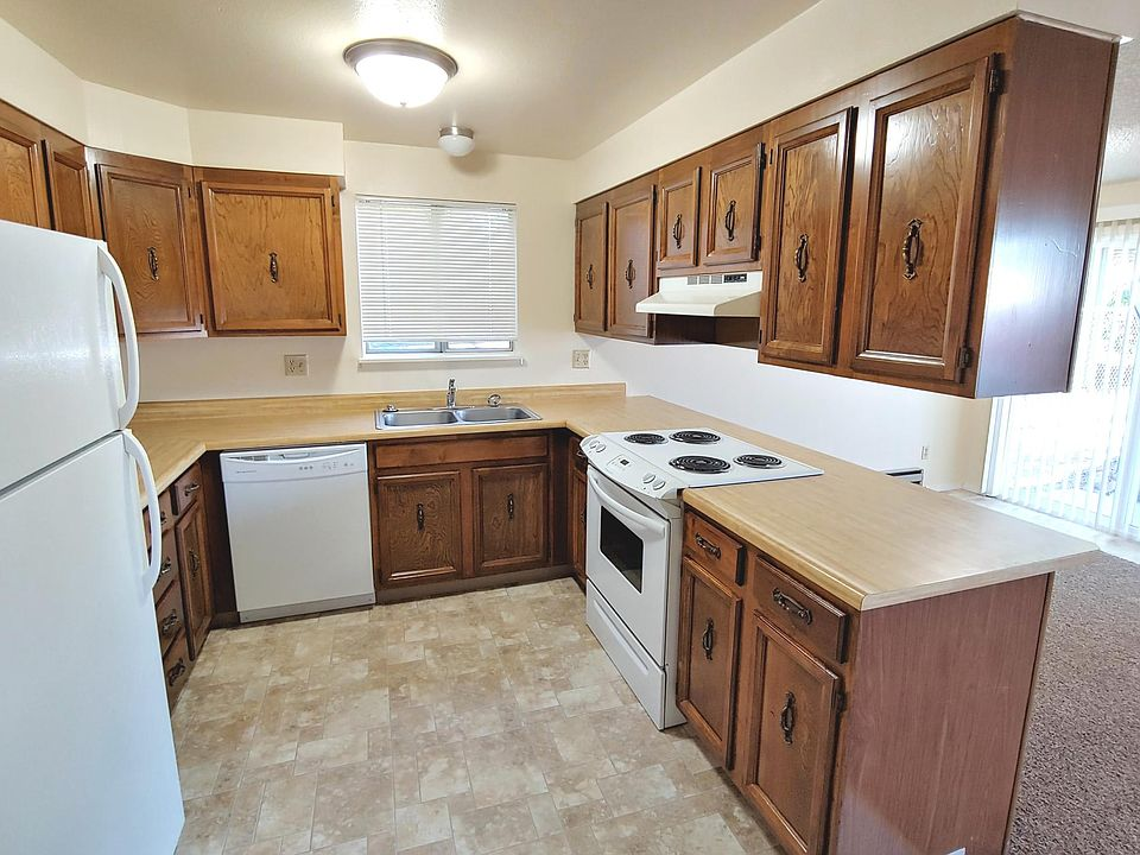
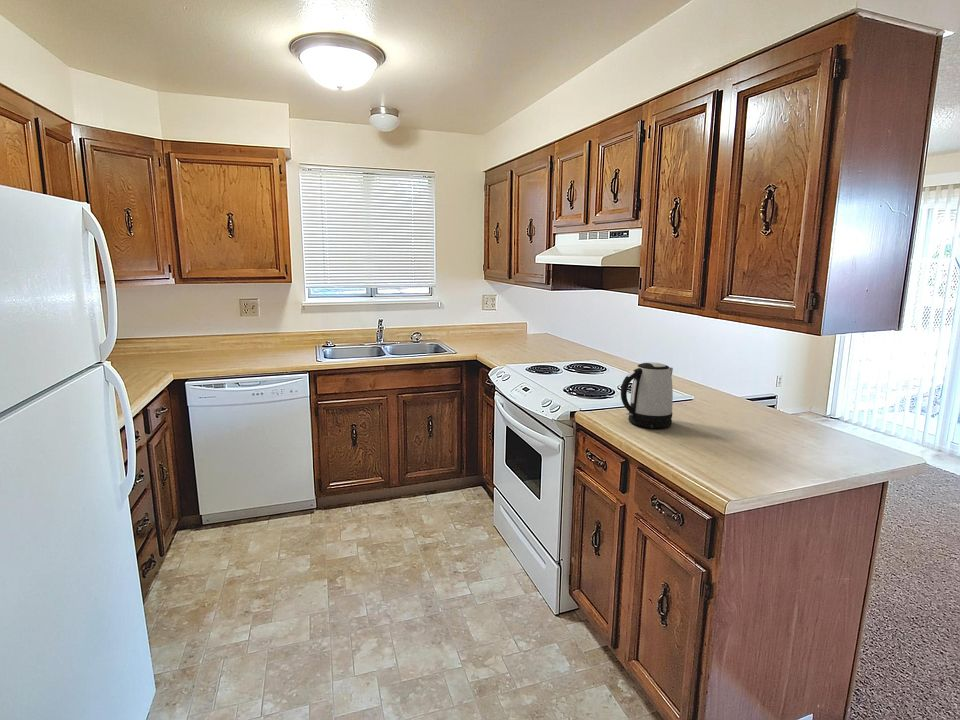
+ kettle [620,361,674,429]
